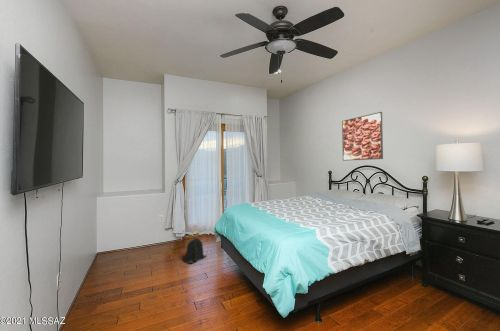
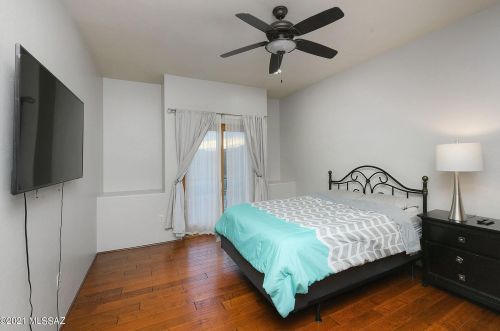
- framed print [341,111,384,161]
- backpack [185,236,208,265]
